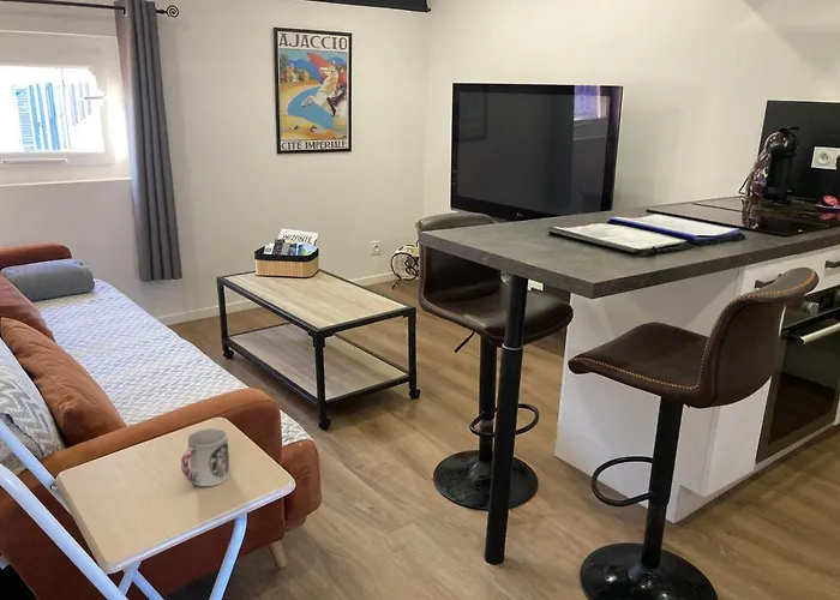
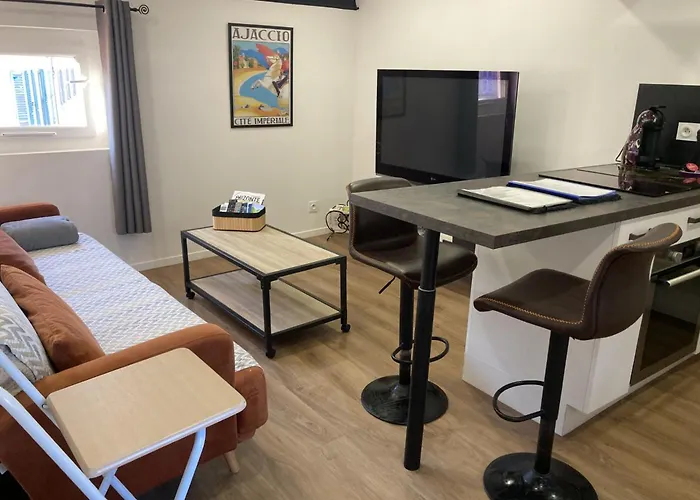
- cup [180,427,230,487]
